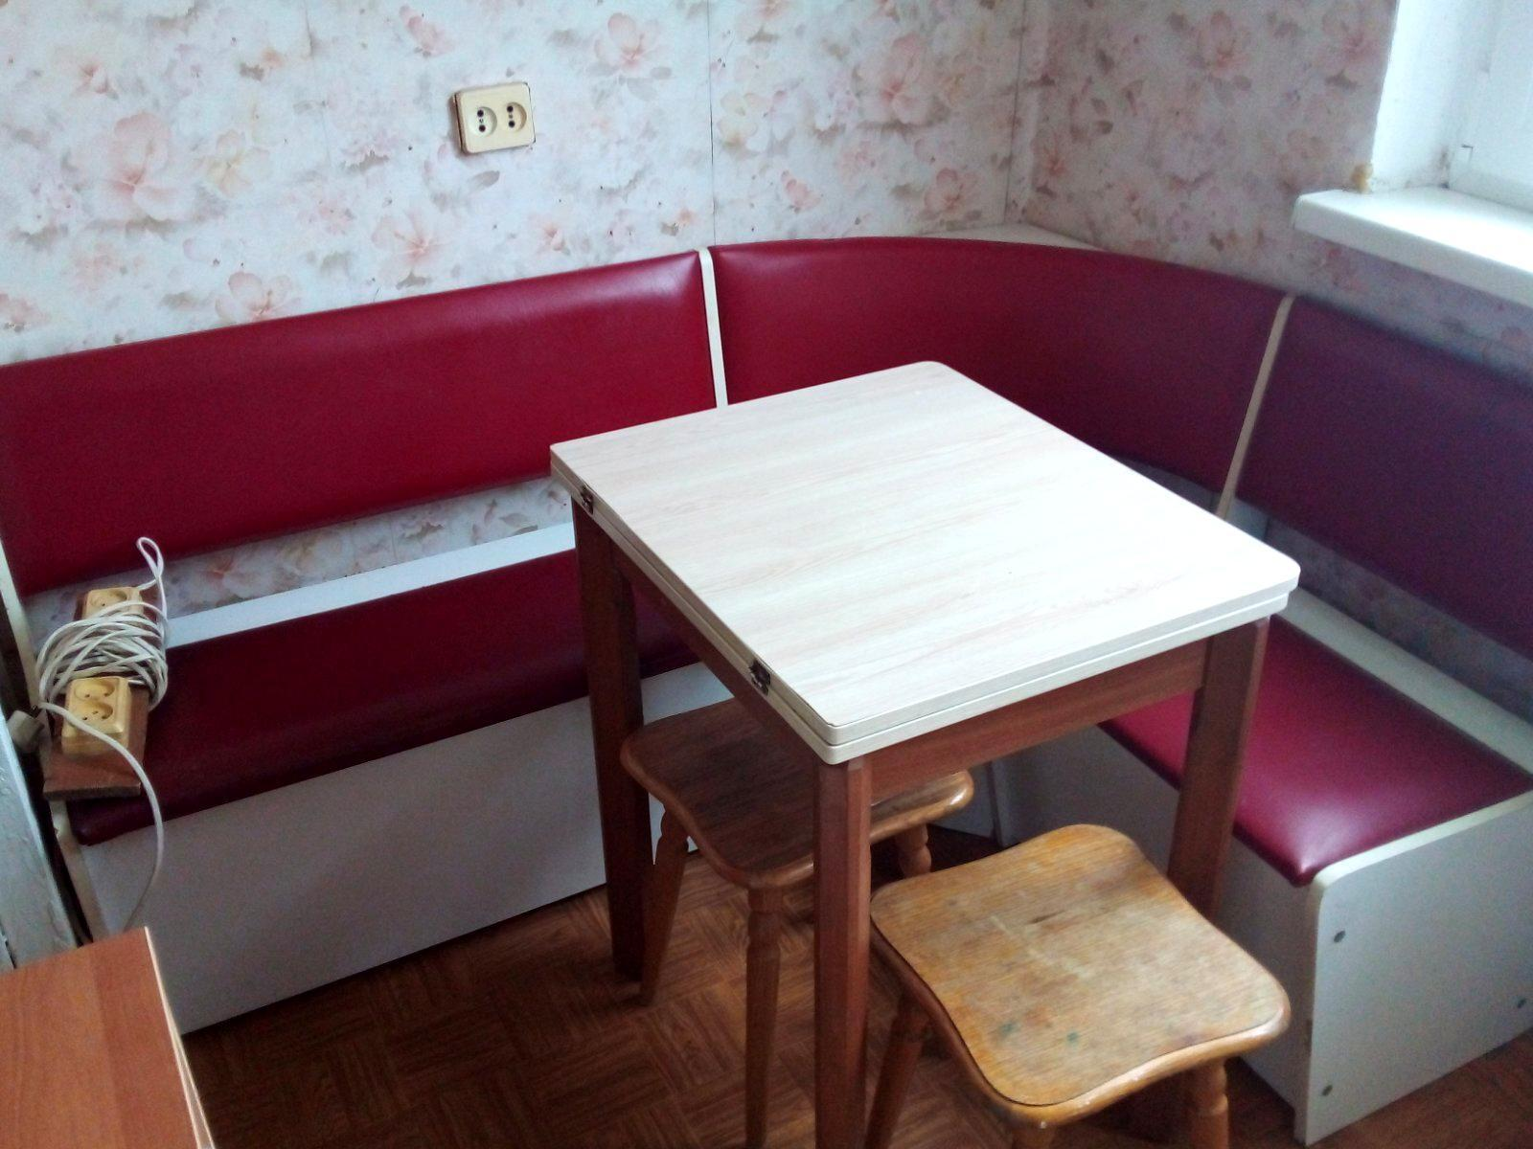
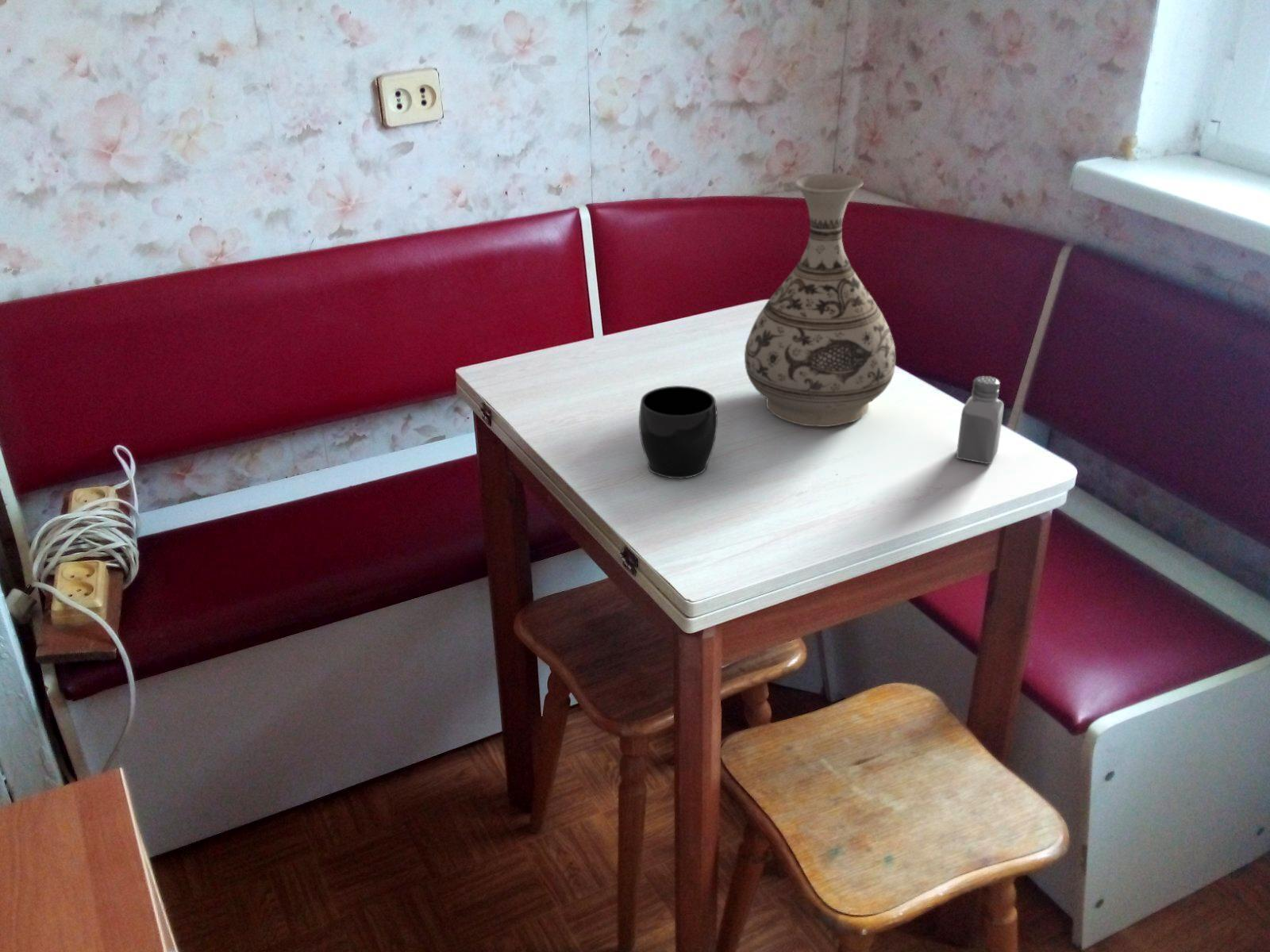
+ mug [638,385,718,479]
+ vase [744,173,896,428]
+ saltshaker [956,375,1004,465]
